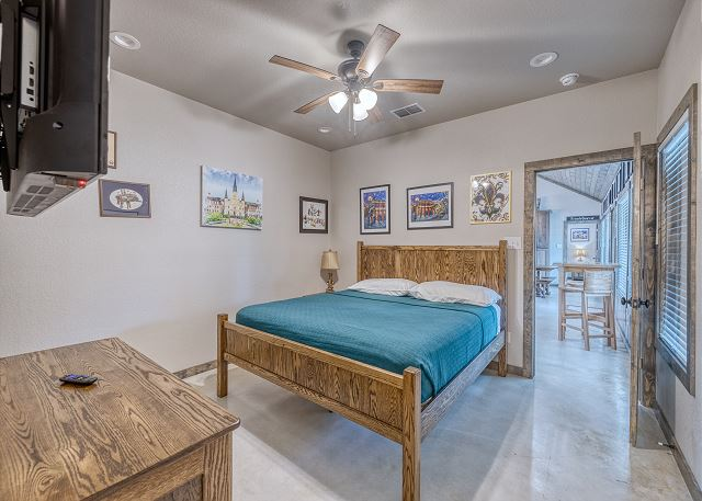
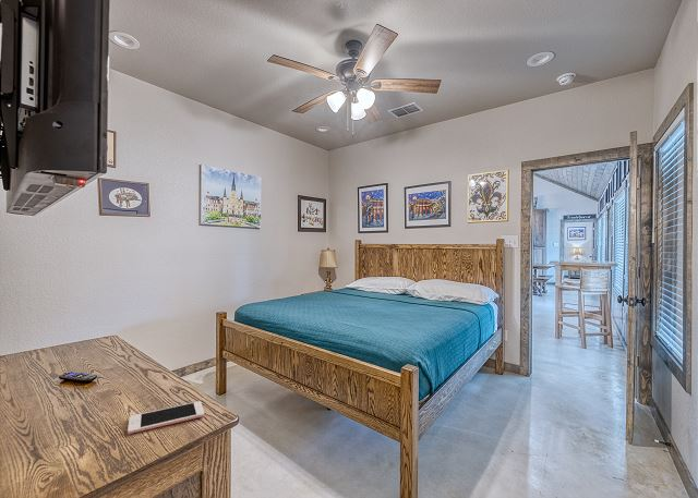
+ cell phone [127,400,205,435]
